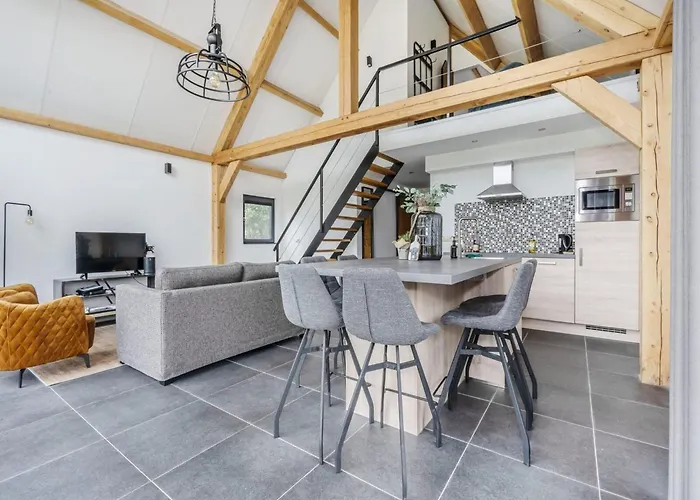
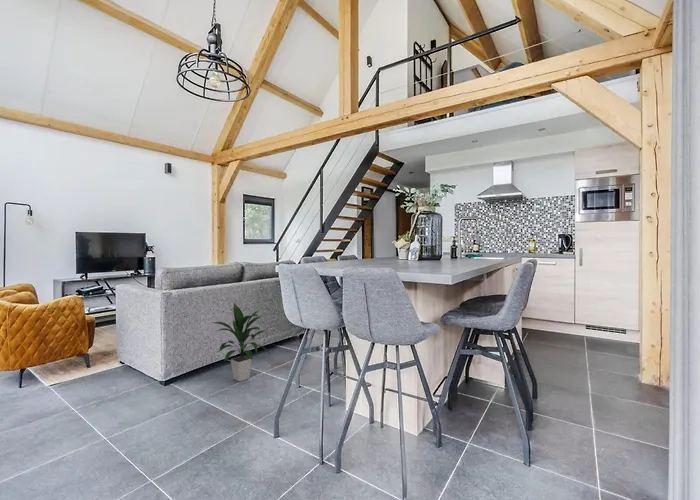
+ indoor plant [212,302,271,382]
